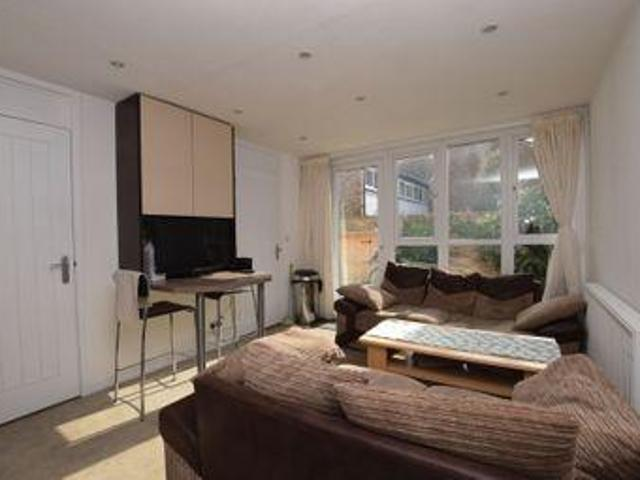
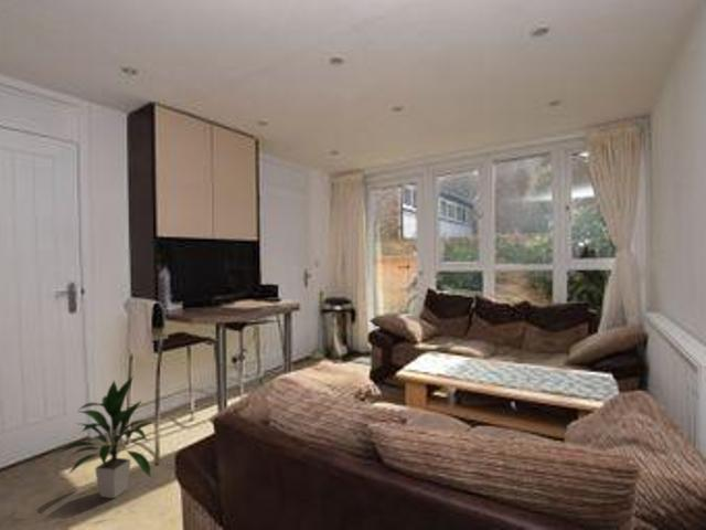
+ indoor plant [54,374,156,499]
